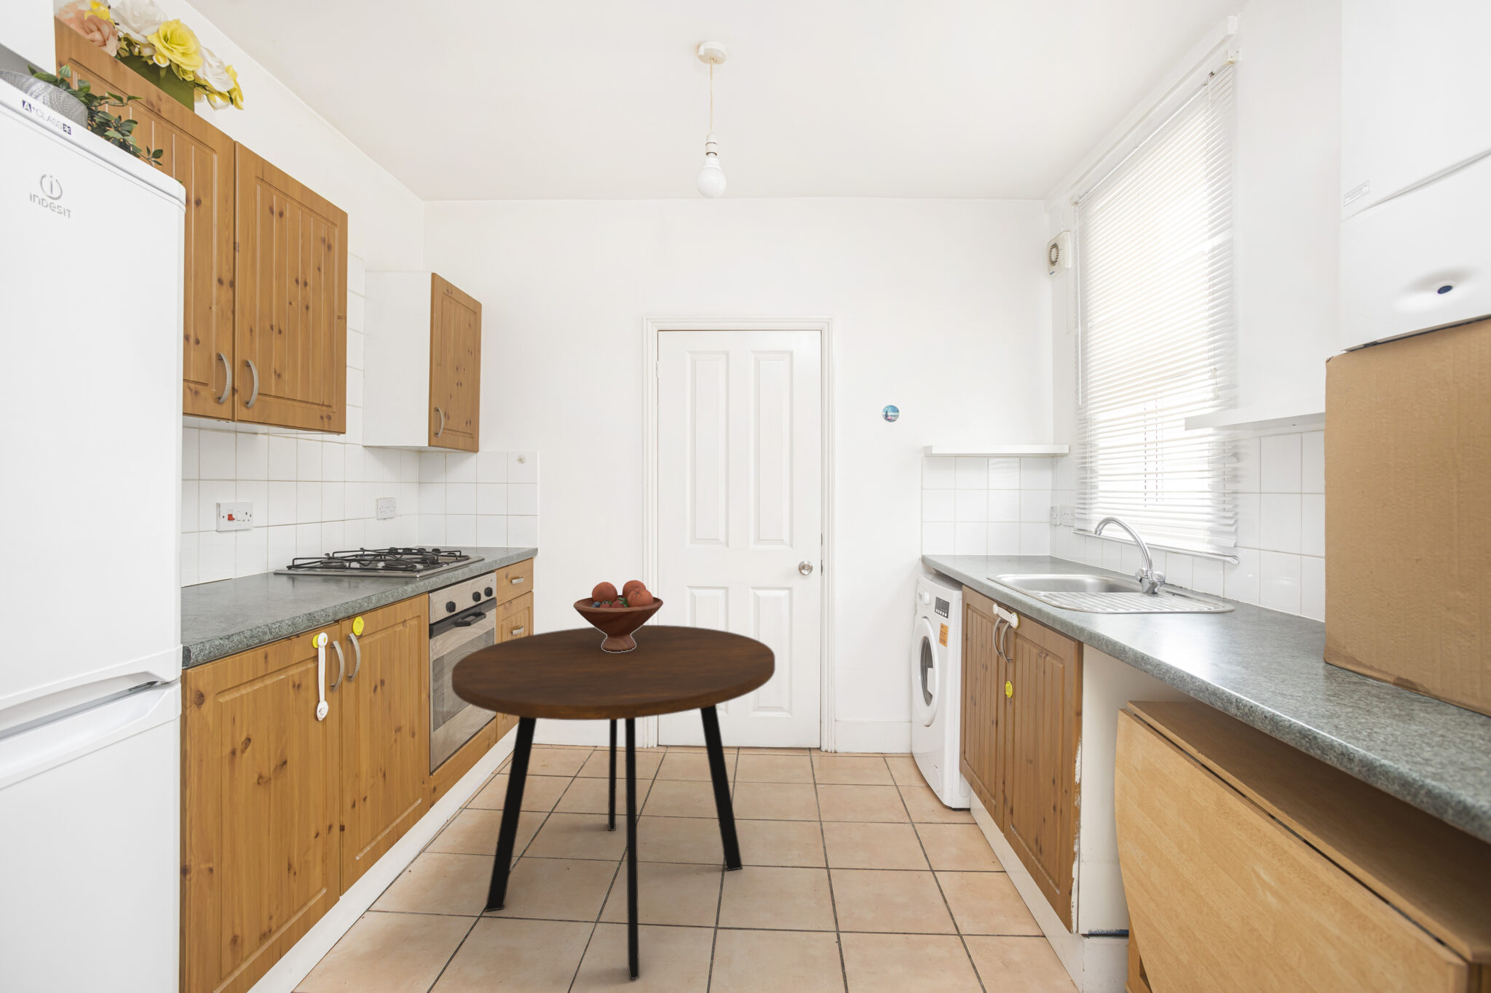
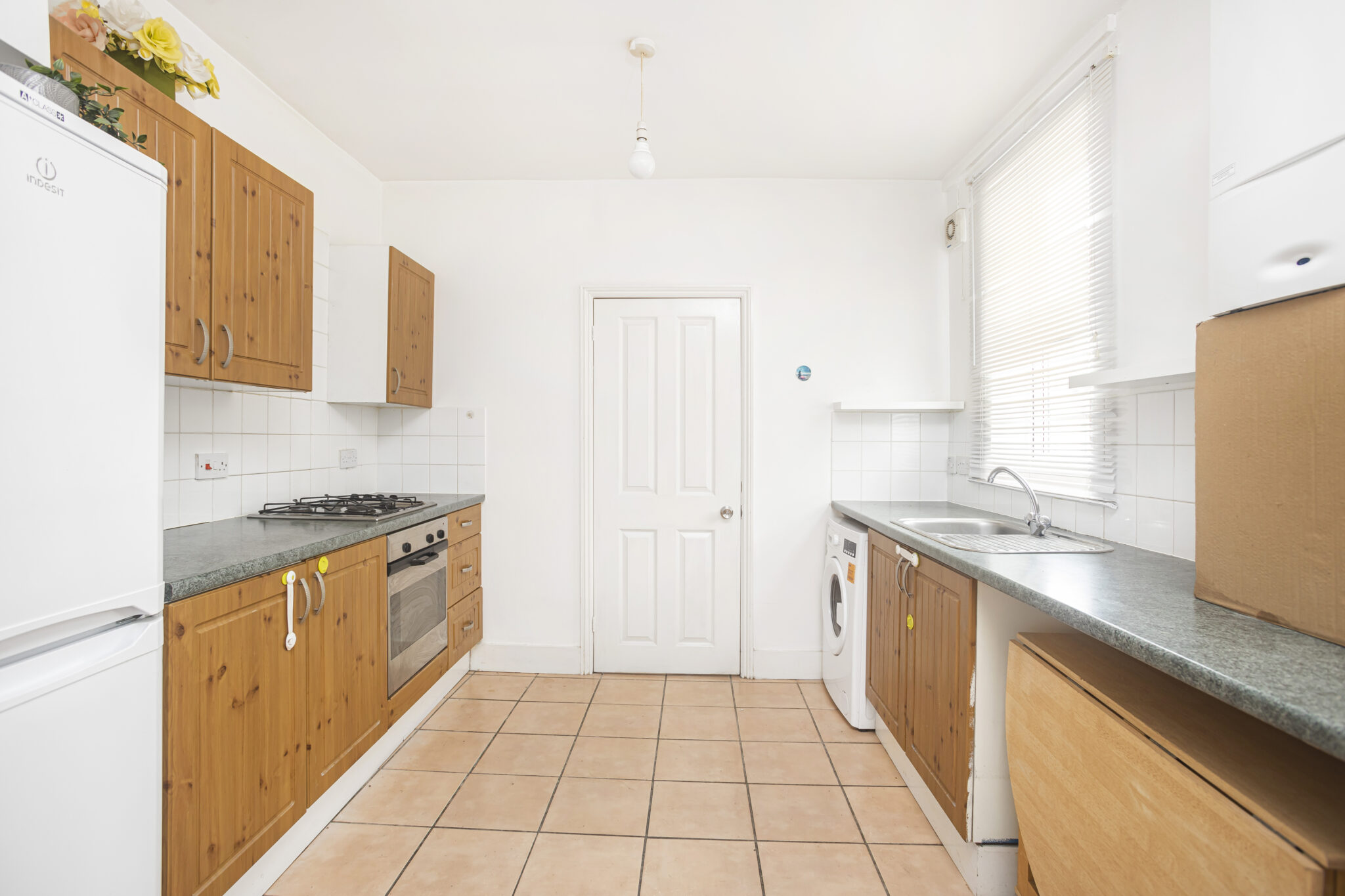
- dining table [451,624,776,981]
- fruit bowl [573,580,664,652]
